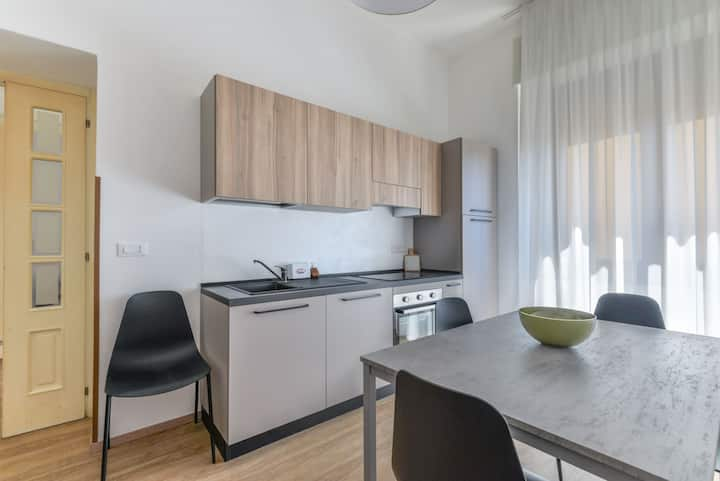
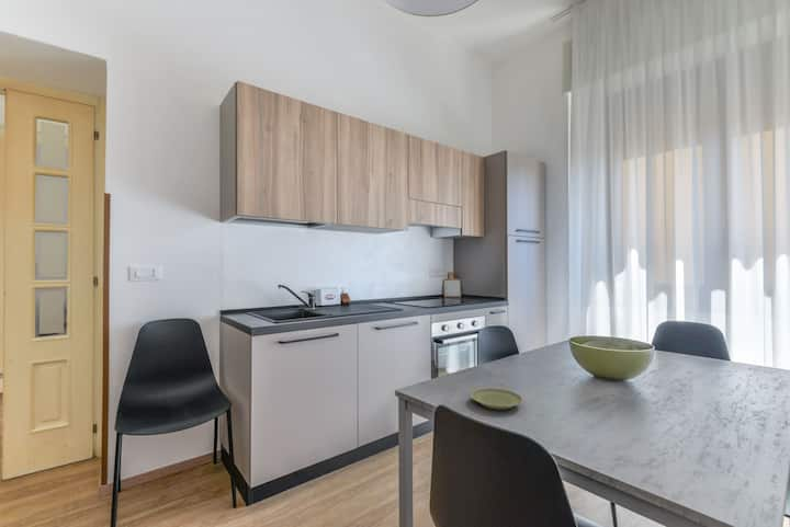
+ plate [470,387,524,410]
